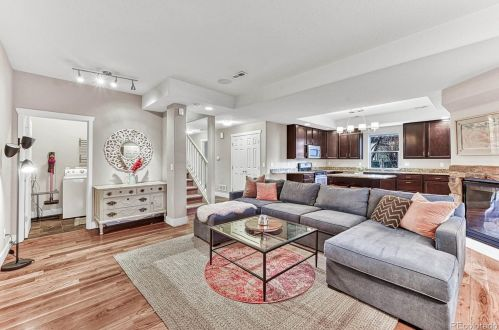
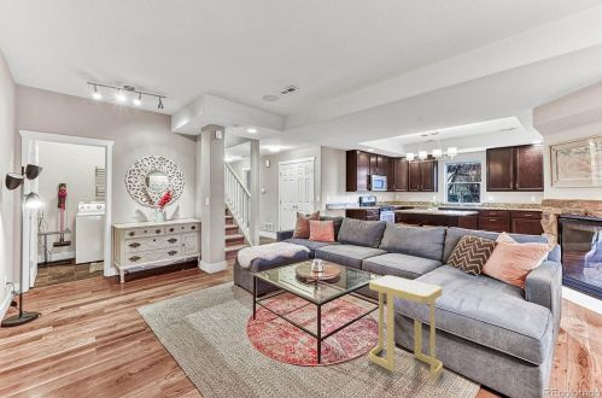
+ side table [368,274,444,384]
